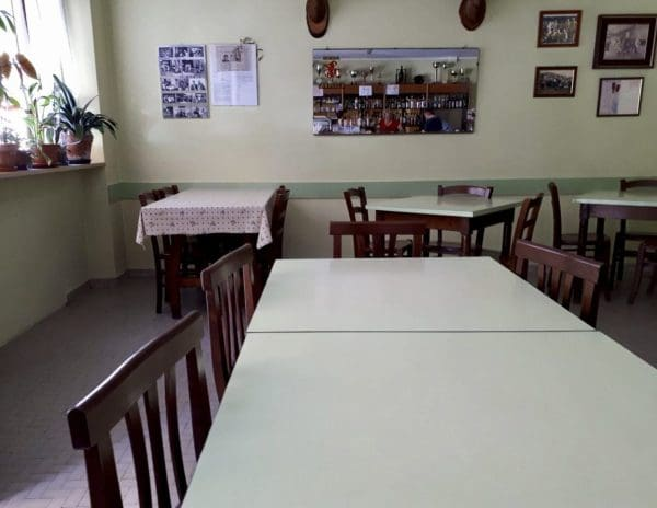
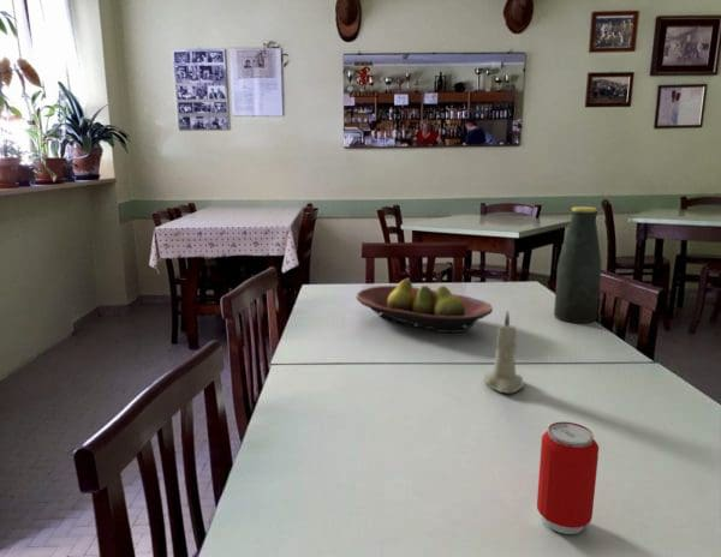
+ bottle [553,205,602,324]
+ beverage can [536,421,600,535]
+ candle [483,309,525,394]
+ fruit bowl [356,277,494,334]
